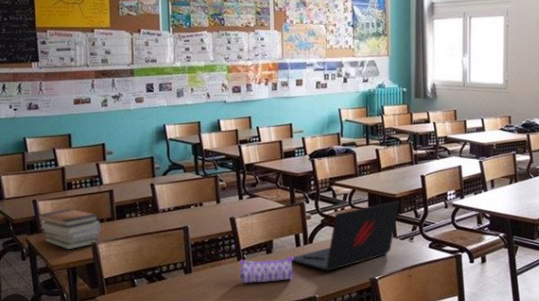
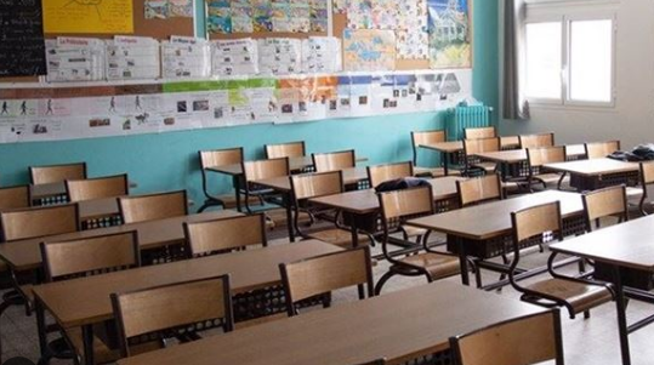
- book stack [37,208,101,250]
- pencil case [239,255,294,284]
- laptop [291,200,400,272]
